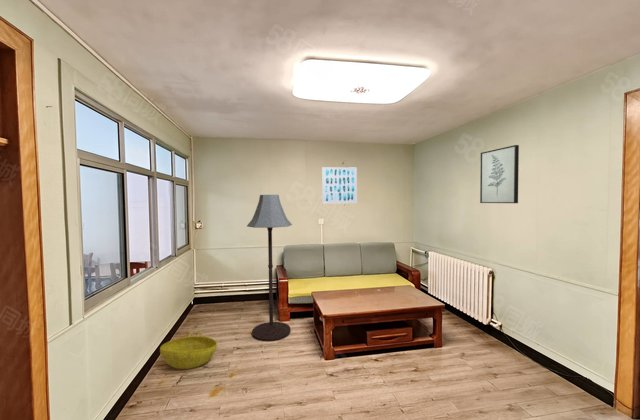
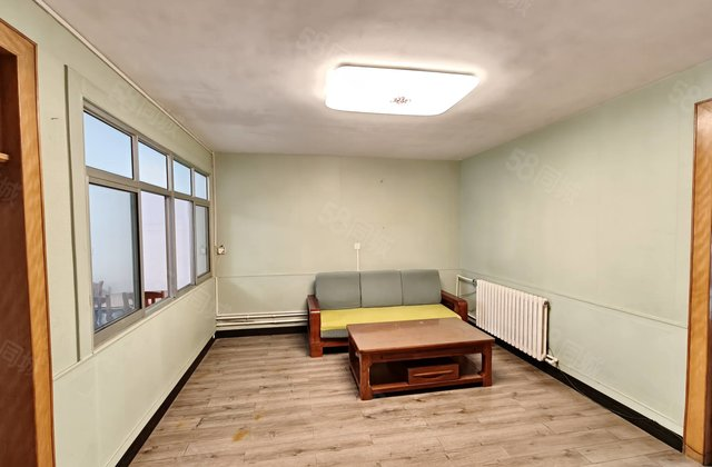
- wall art [321,166,358,204]
- wall art [479,144,520,204]
- basket [159,330,218,370]
- floor lamp [246,194,293,343]
